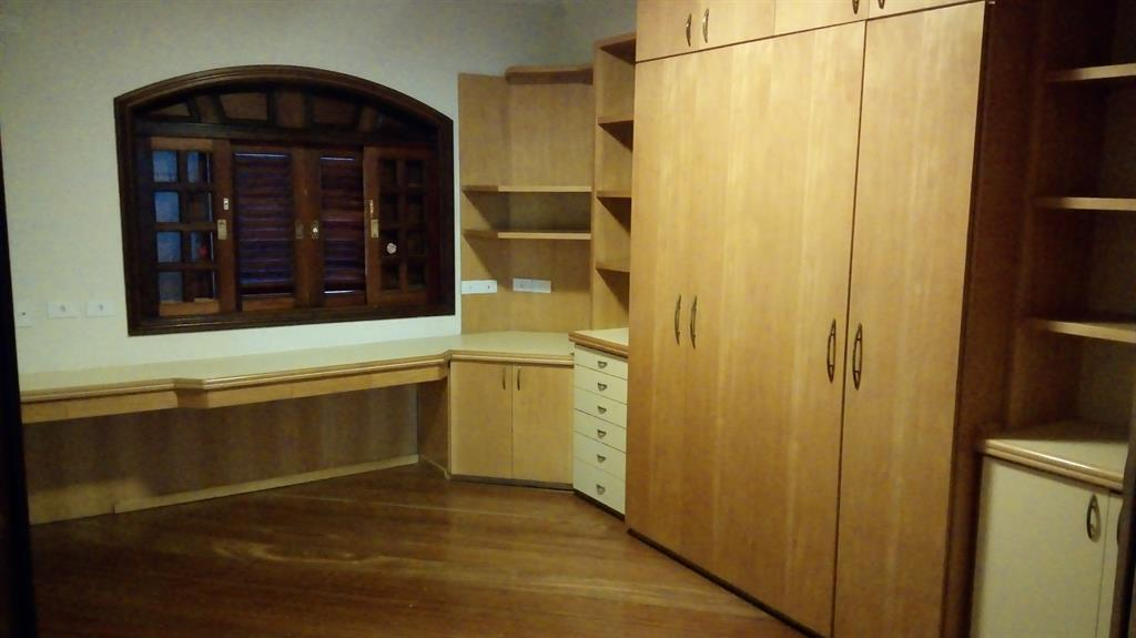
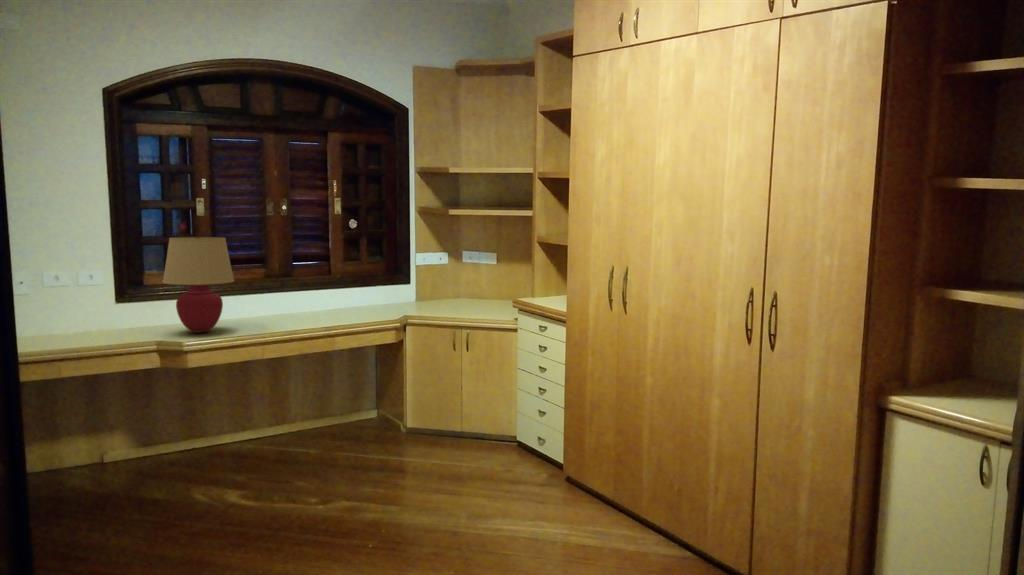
+ table lamp [161,236,235,334]
